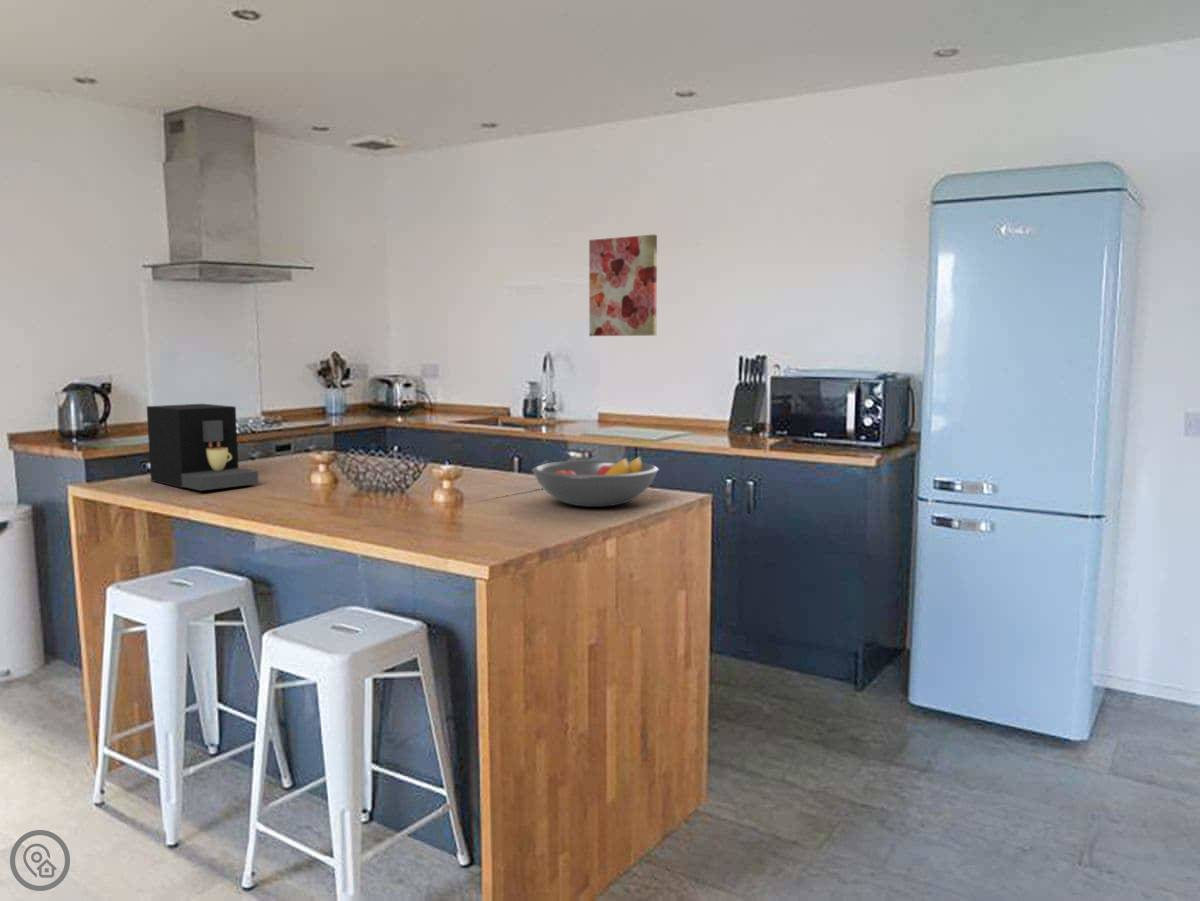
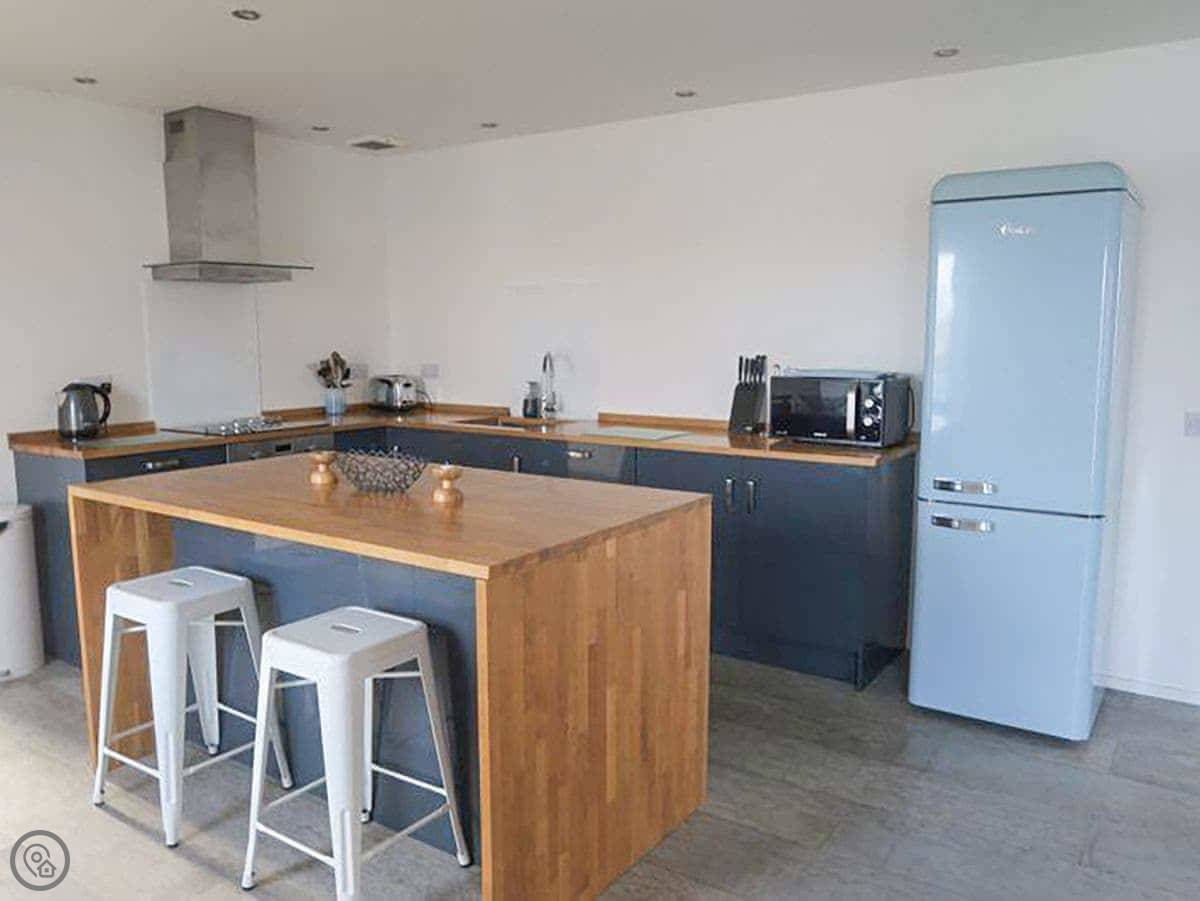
- coffee maker [146,403,260,492]
- fruit bowl [531,455,660,508]
- wall art [588,234,658,337]
